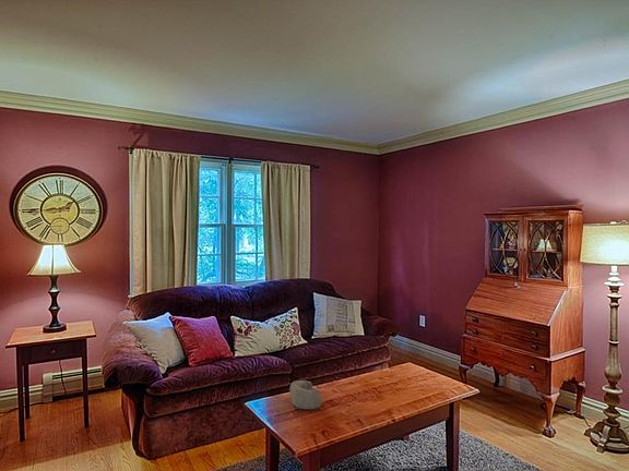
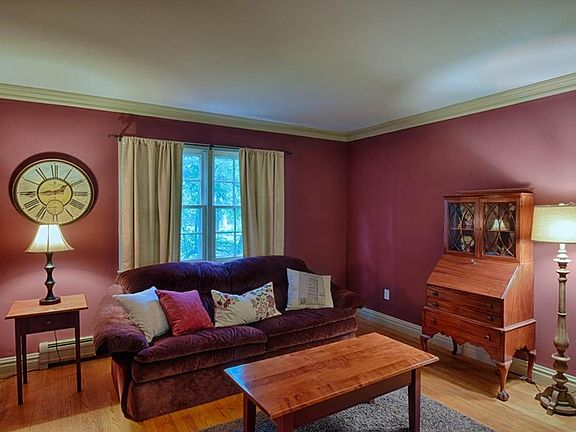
- decorative bowl [289,379,322,410]
